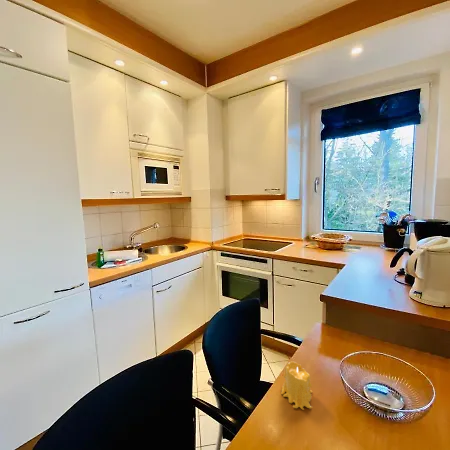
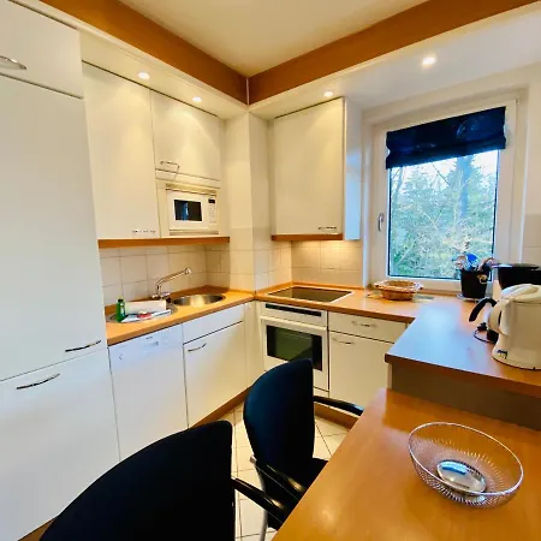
- candle [280,361,314,411]
